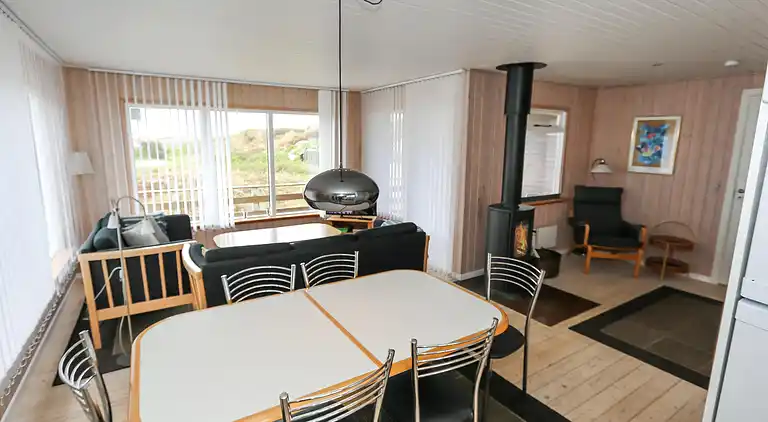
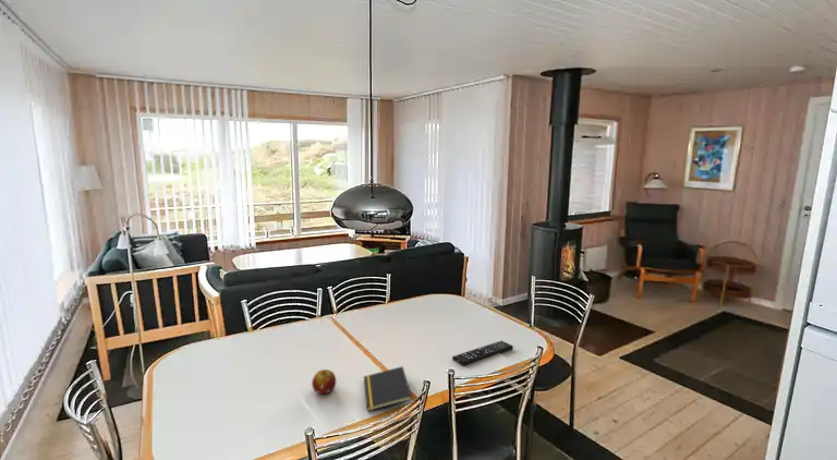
+ notepad [363,365,413,412]
+ fruit [311,368,337,395]
+ remote control [451,340,514,367]
